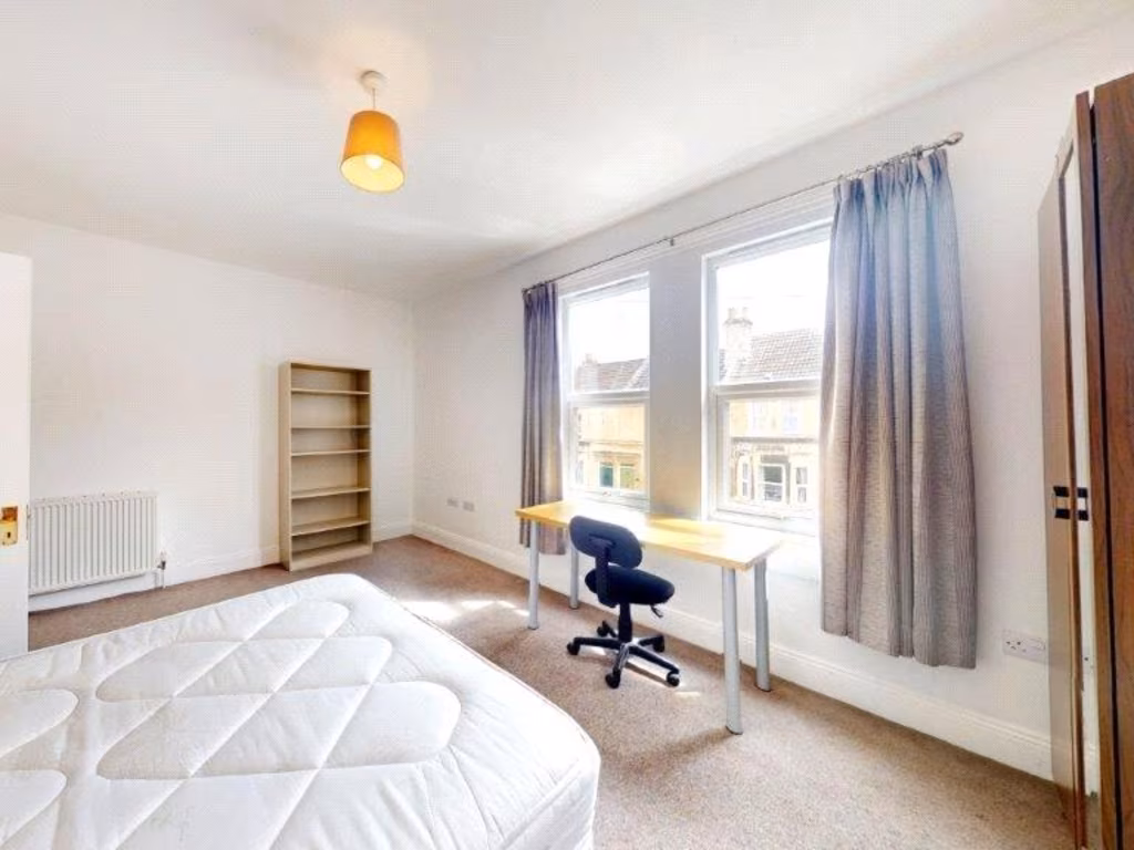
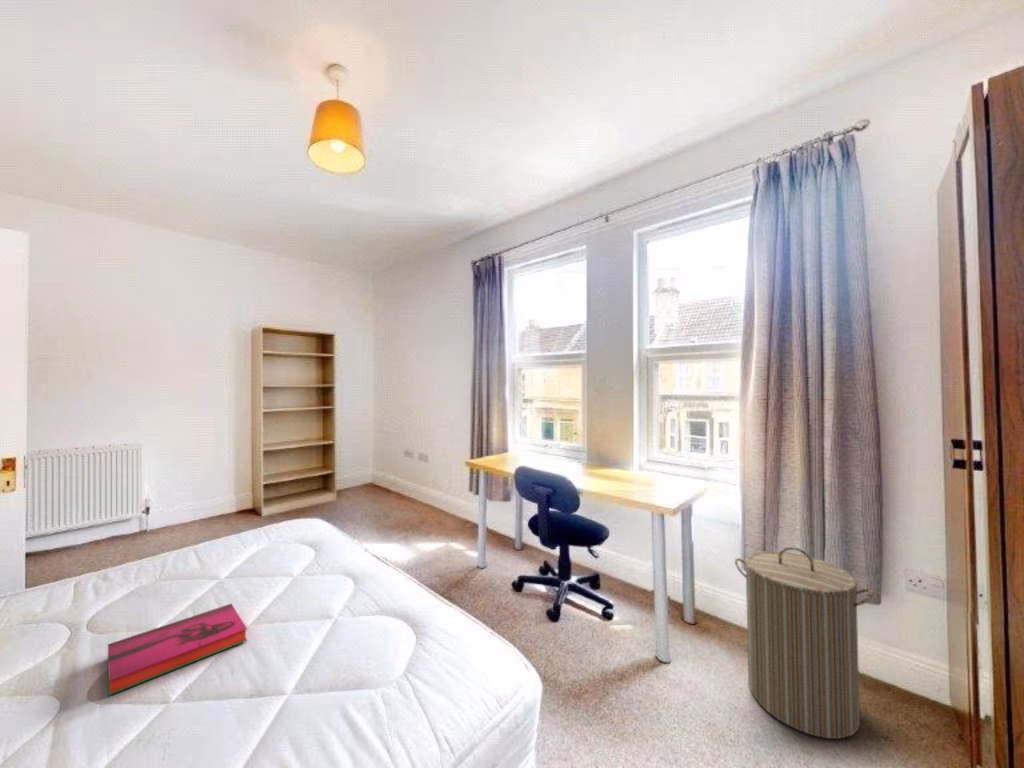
+ laundry hamper [734,546,874,740]
+ hardback book [107,602,248,696]
